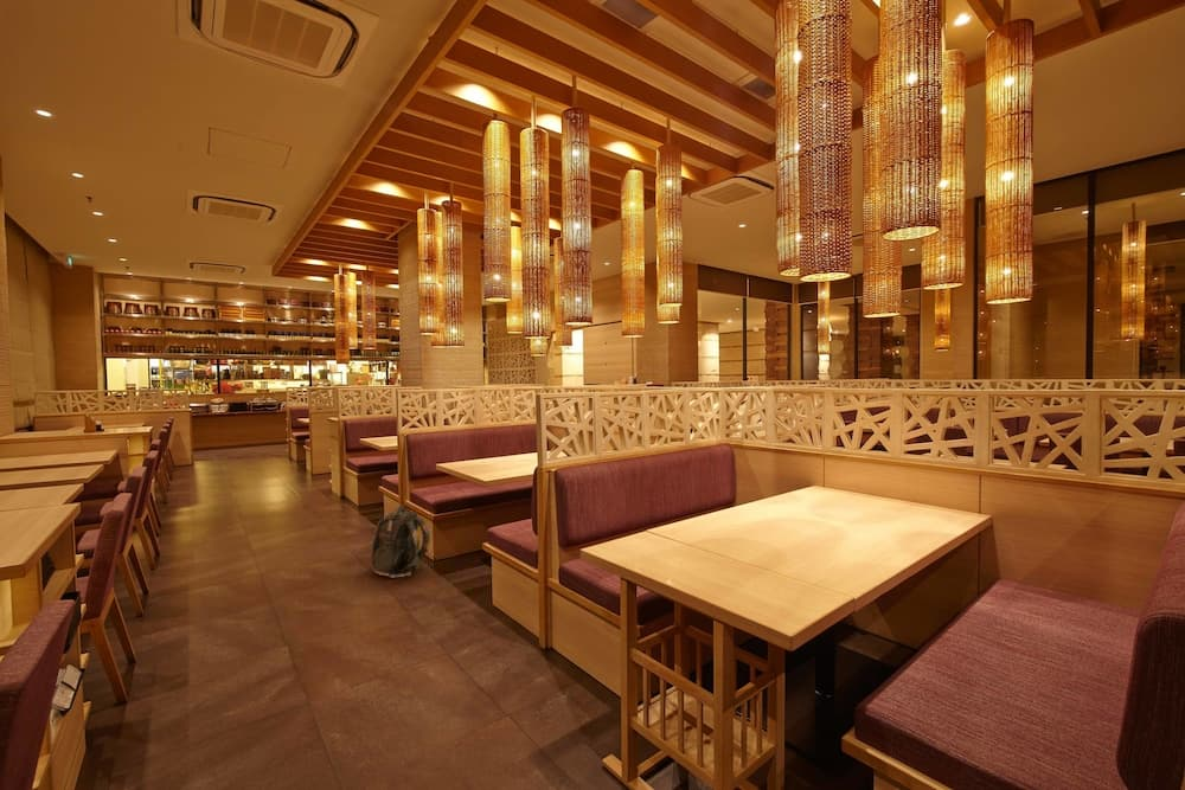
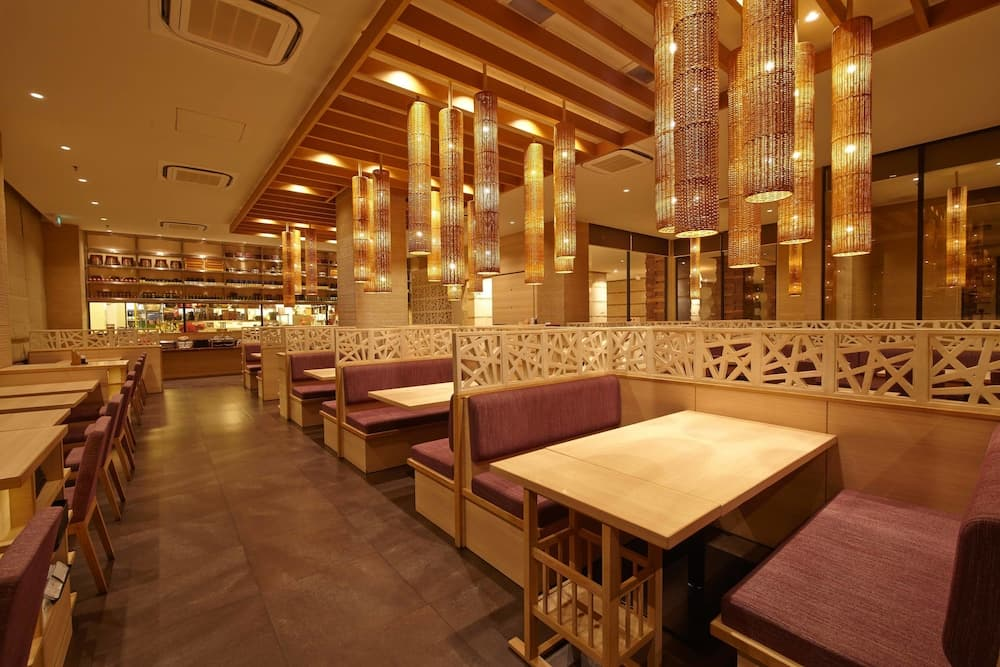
- backpack [370,505,430,578]
